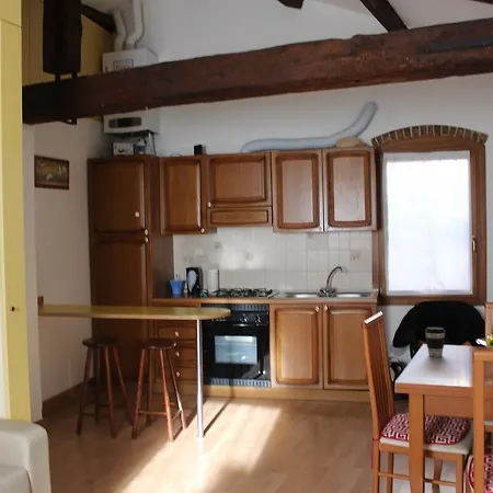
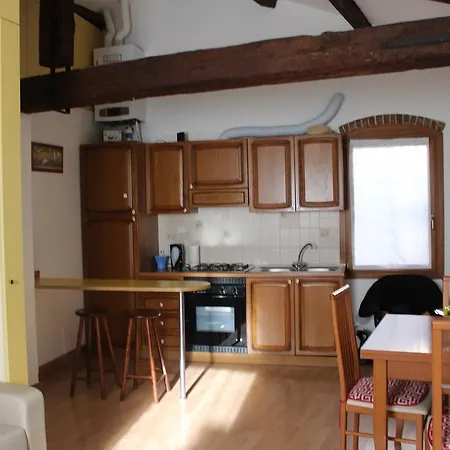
- coffee cup [424,326,446,358]
